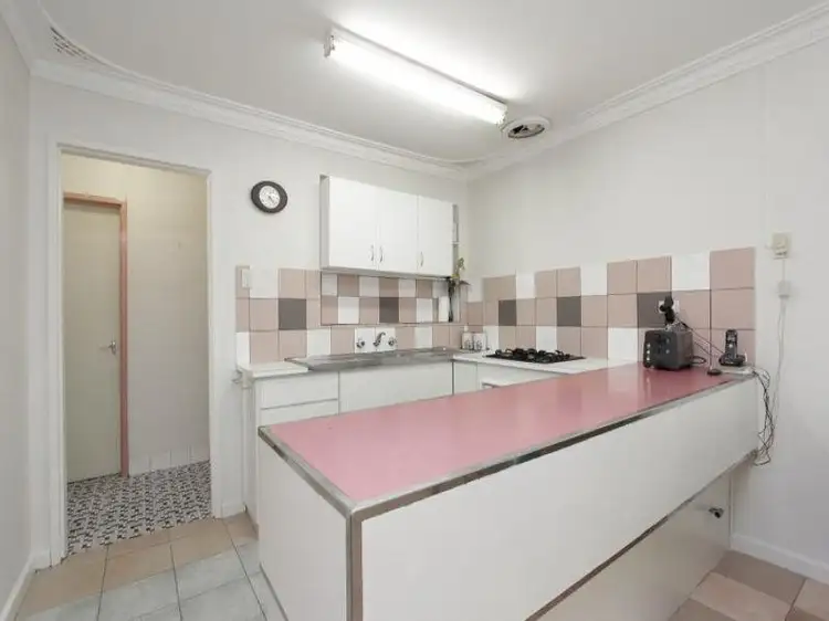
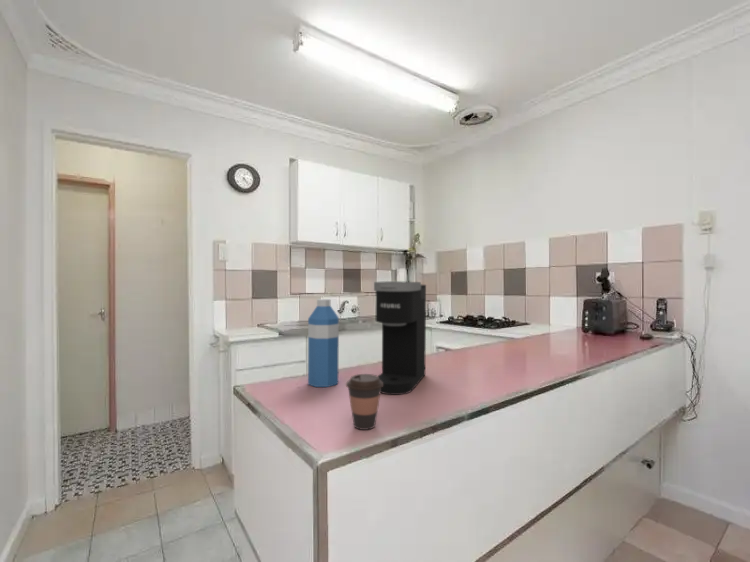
+ coffee cup [345,373,383,431]
+ water bottle [307,298,340,388]
+ coffee maker [373,280,427,396]
